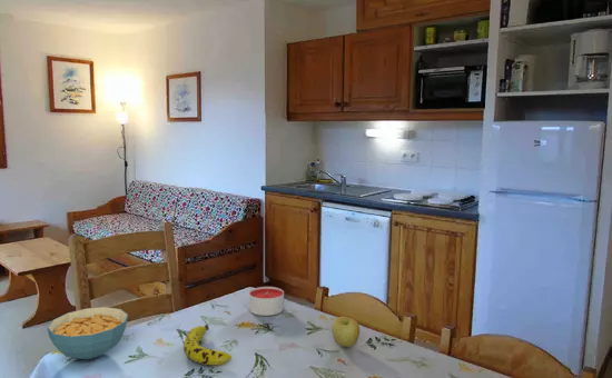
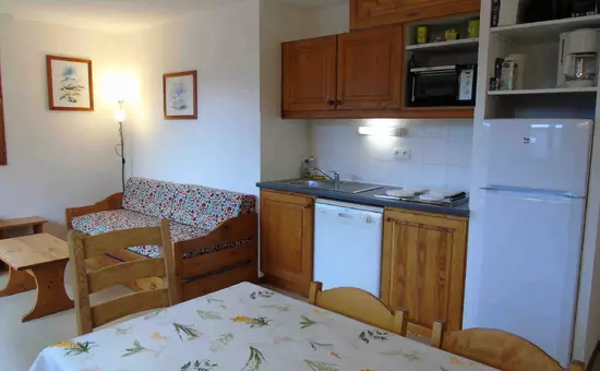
- cereal bowl [47,306,129,361]
- apple [330,316,361,348]
- fruit [182,324,233,367]
- candle [248,286,285,317]
